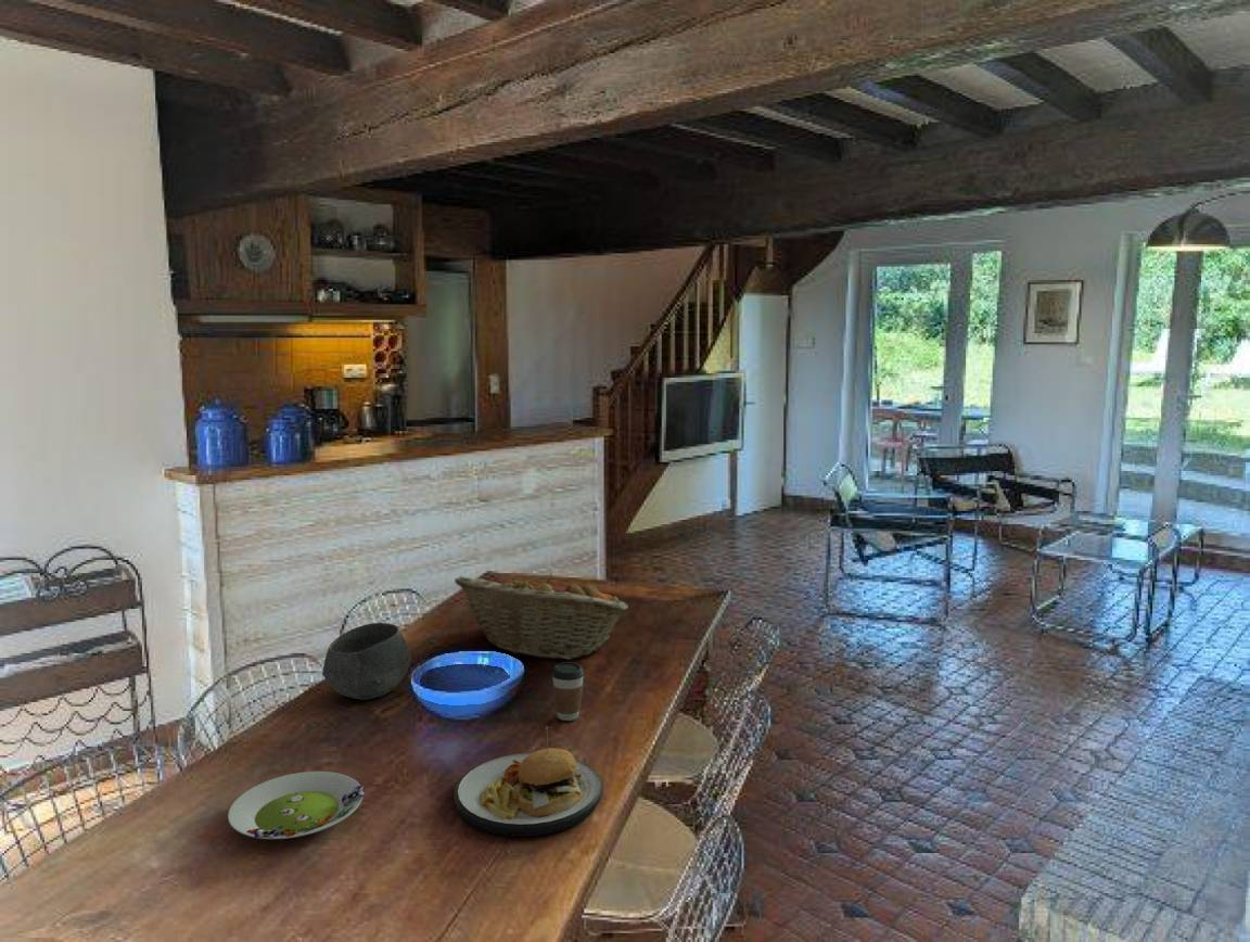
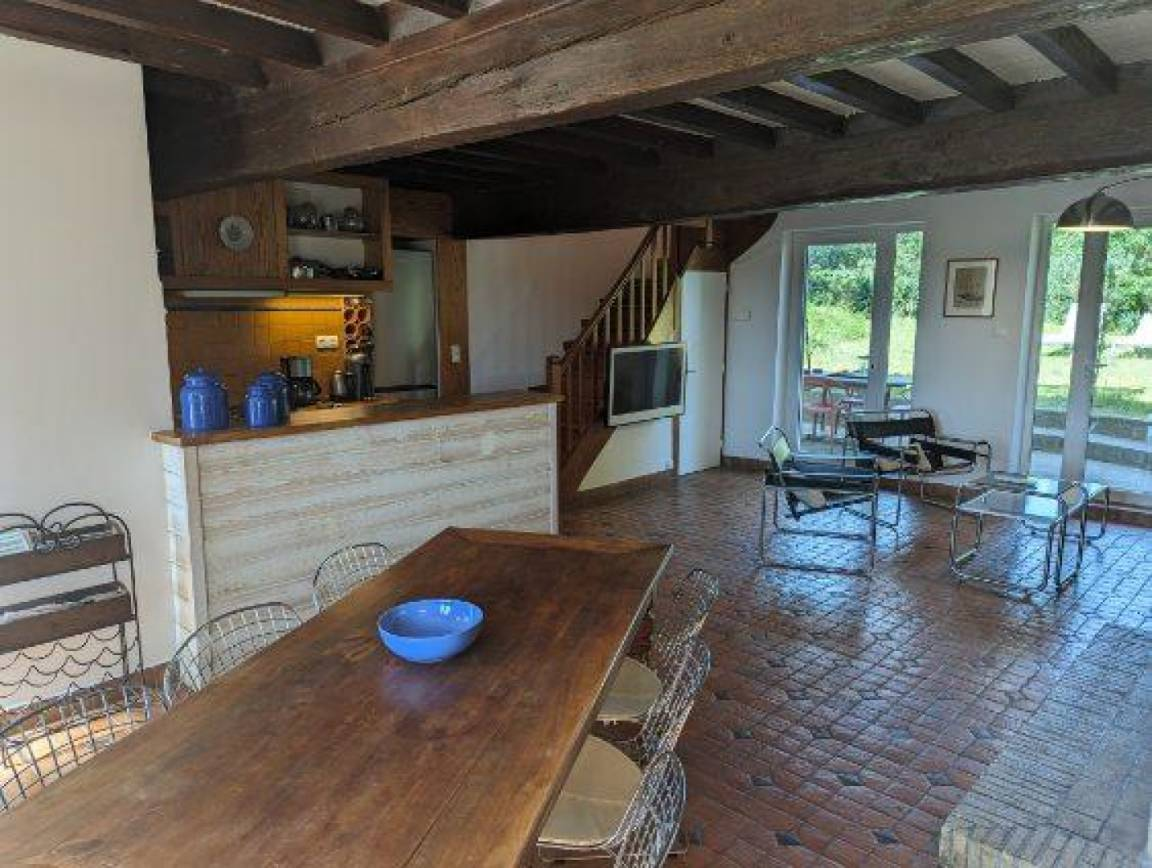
- coffee cup [551,661,585,722]
- bowl [321,622,412,701]
- fruit basket [454,573,629,661]
- plate [452,730,603,838]
- salad plate [227,771,366,840]
